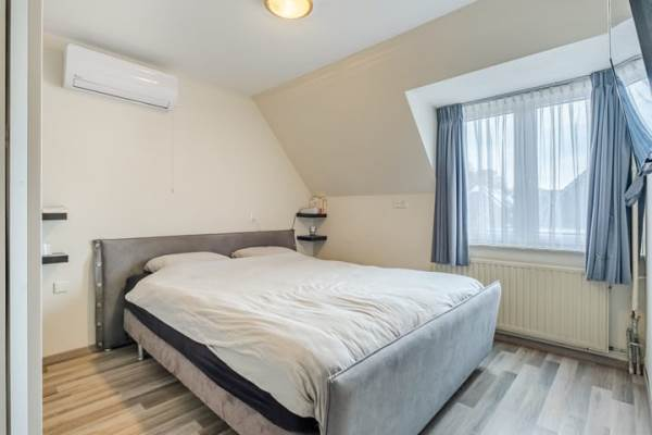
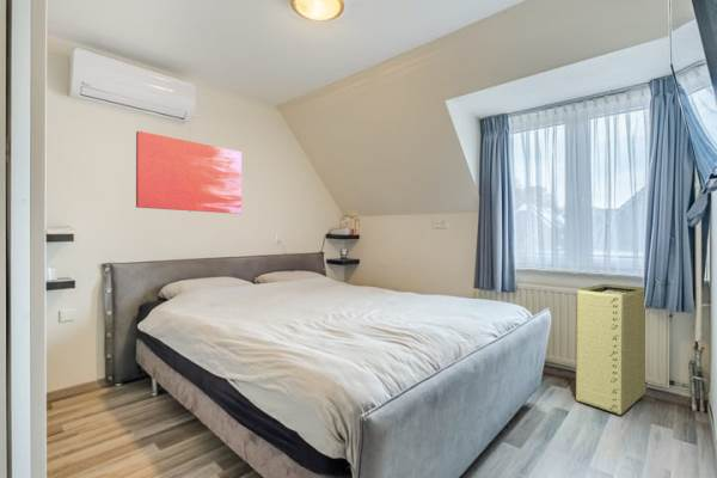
+ laundry hamper [575,283,648,417]
+ wall art [135,130,243,215]
